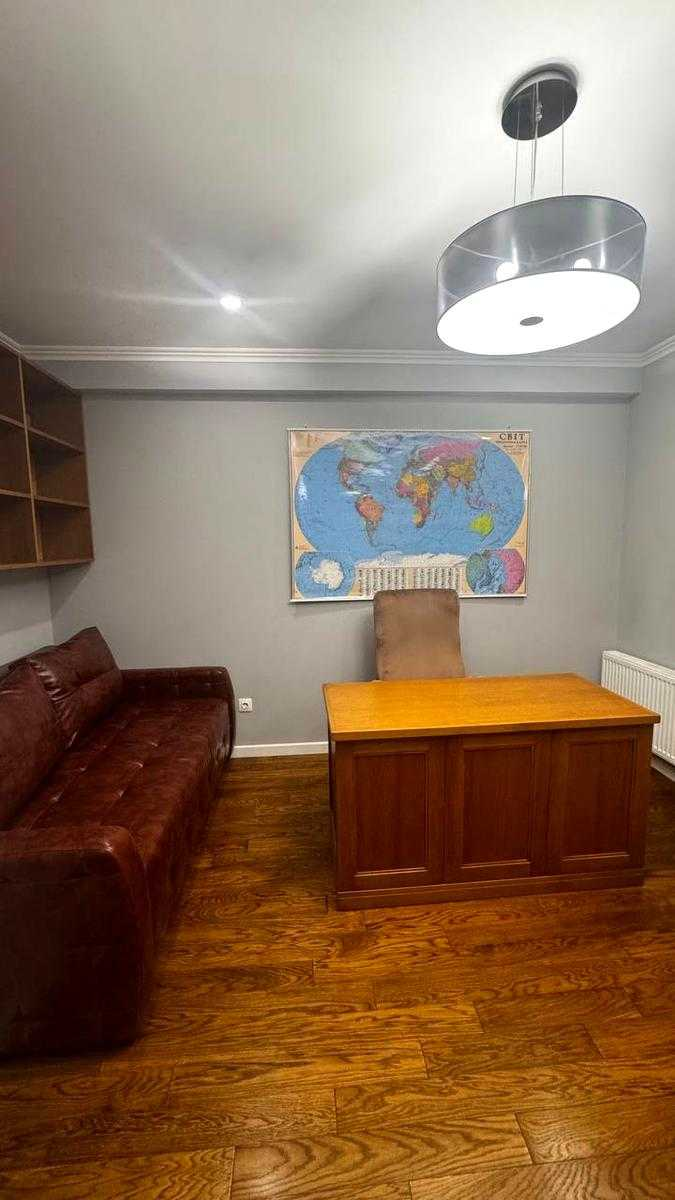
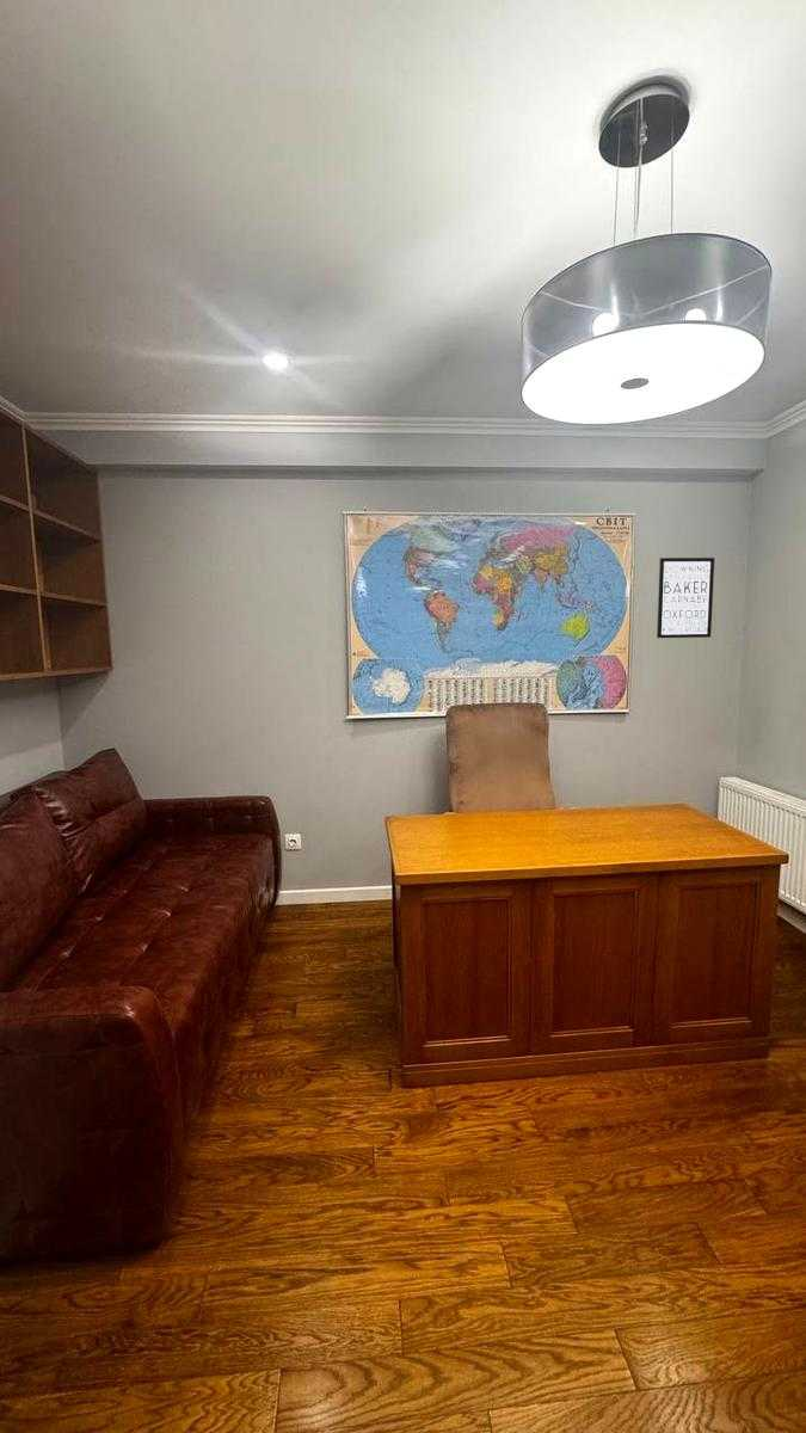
+ wall art [656,556,715,639]
